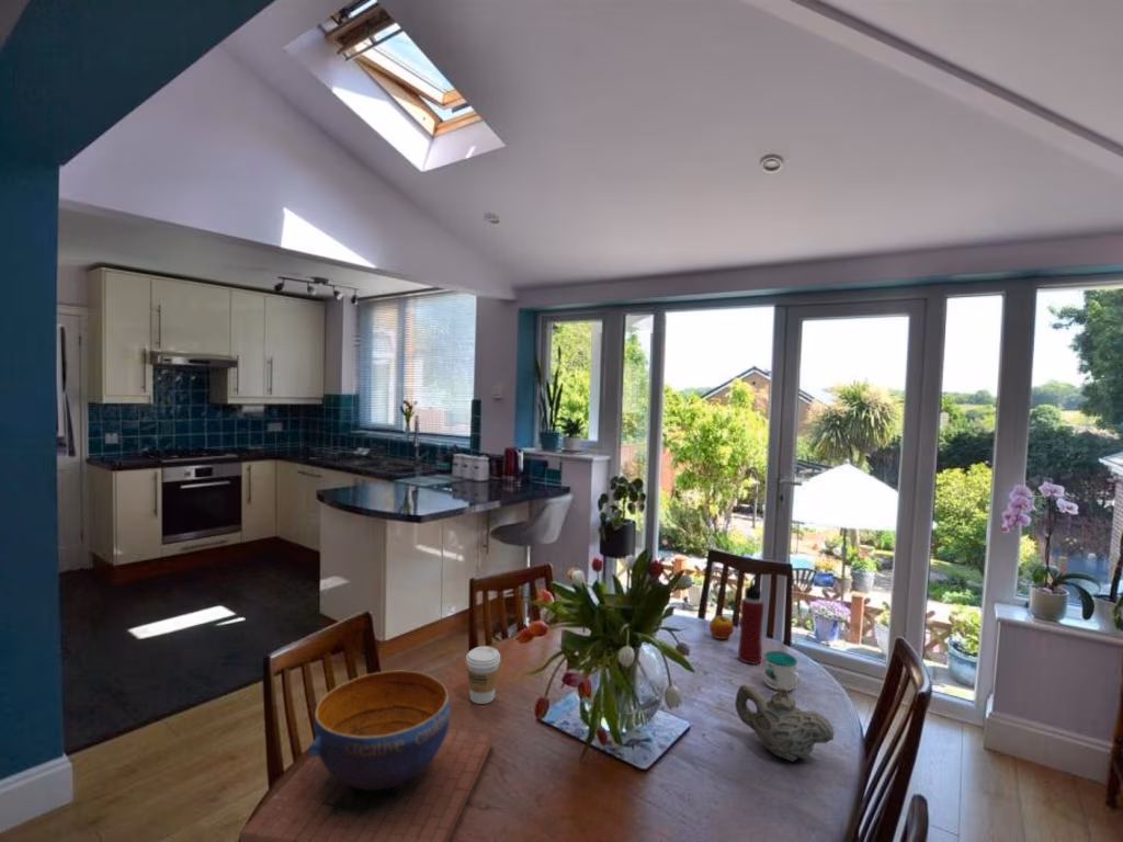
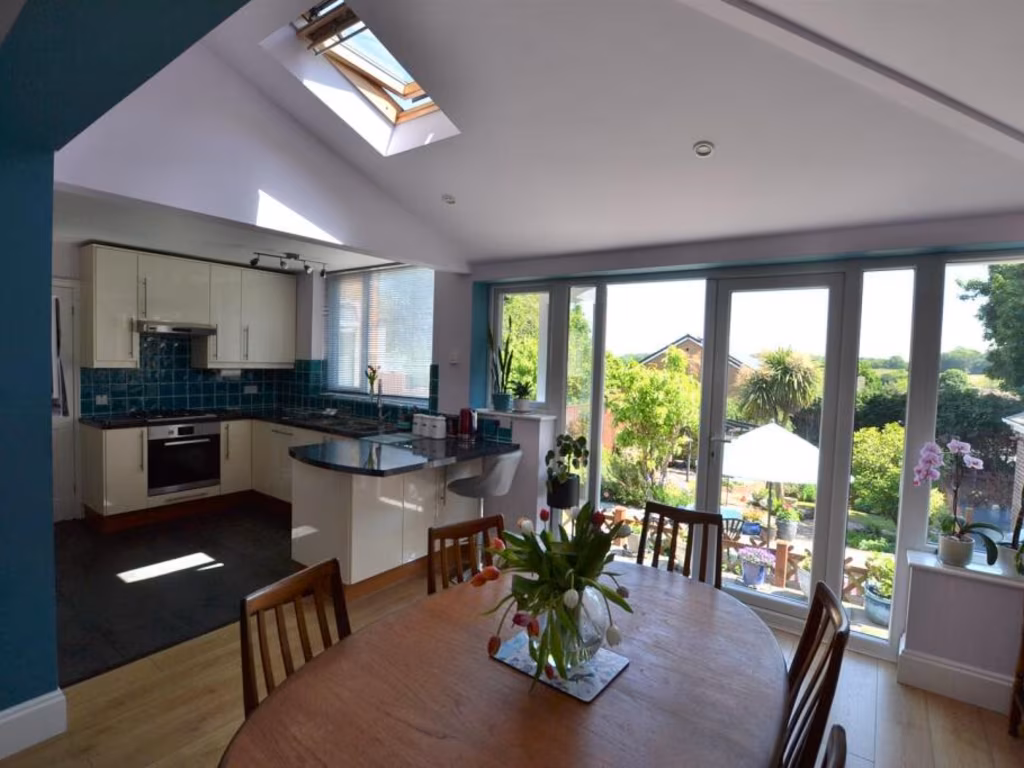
- mug [763,650,802,692]
- water bottle [737,576,765,665]
- teapot [734,683,836,762]
- apple [708,613,735,640]
- coffee cup [465,646,501,705]
- decorative bowl [238,670,495,842]
